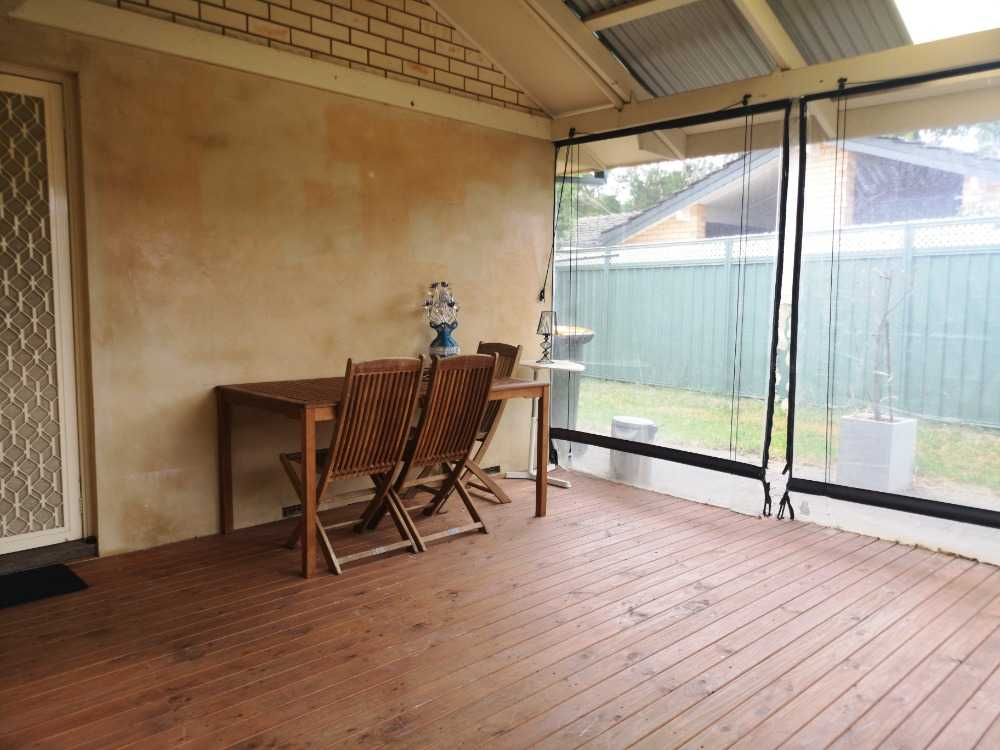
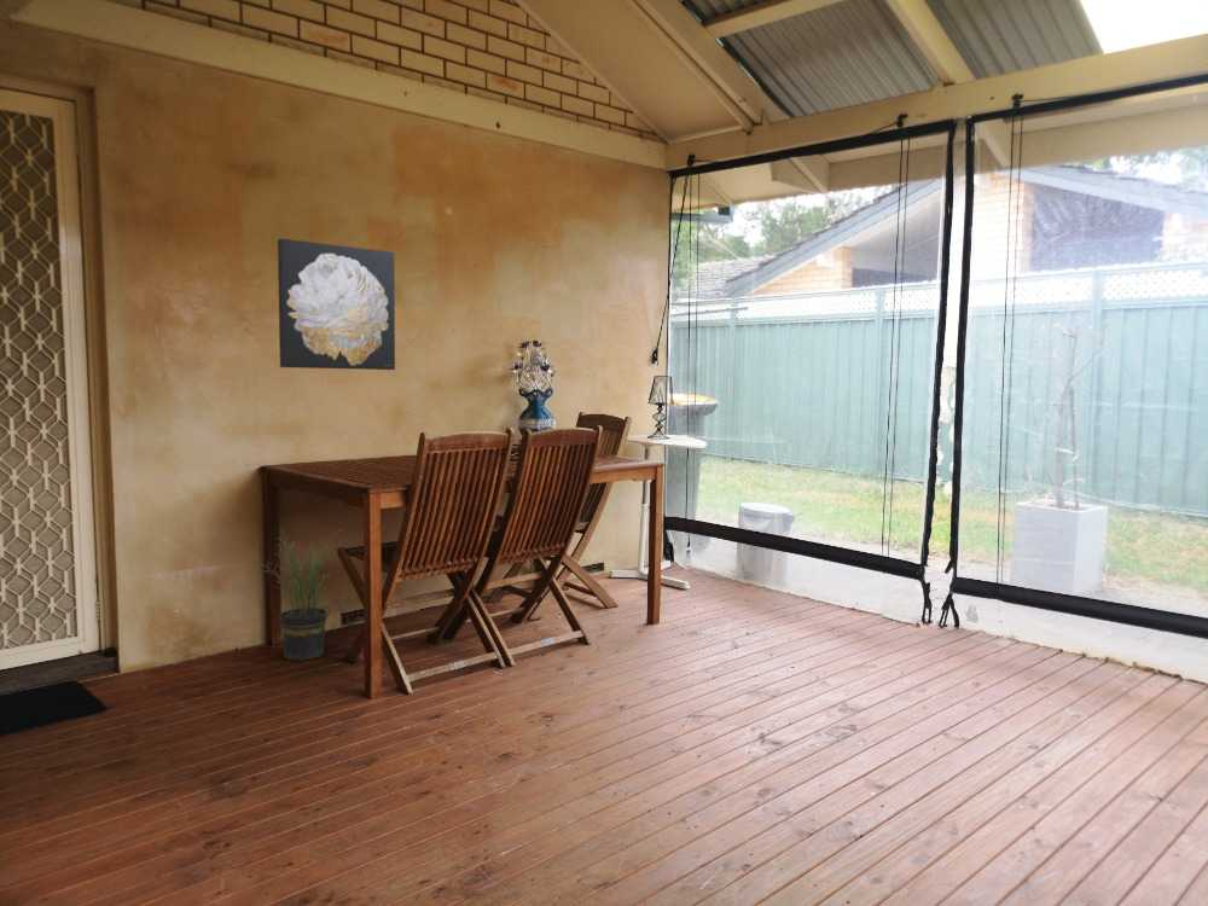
+ wall art [277,238,396,371]
+ potted plant [260,528,343,661]
